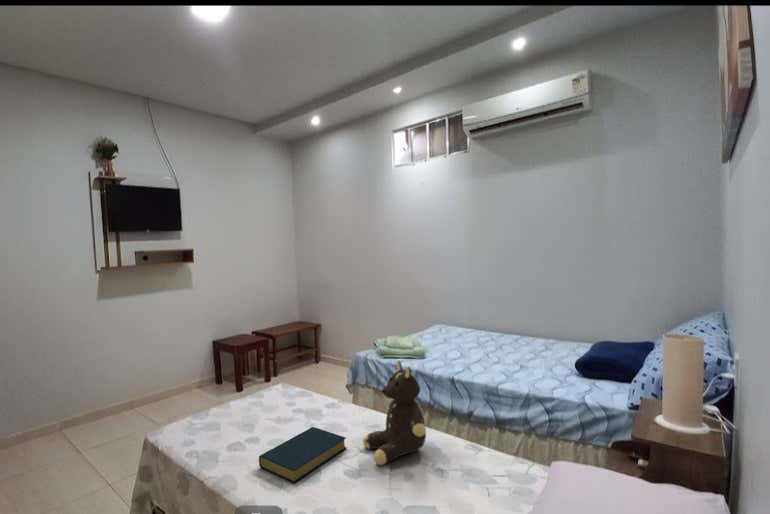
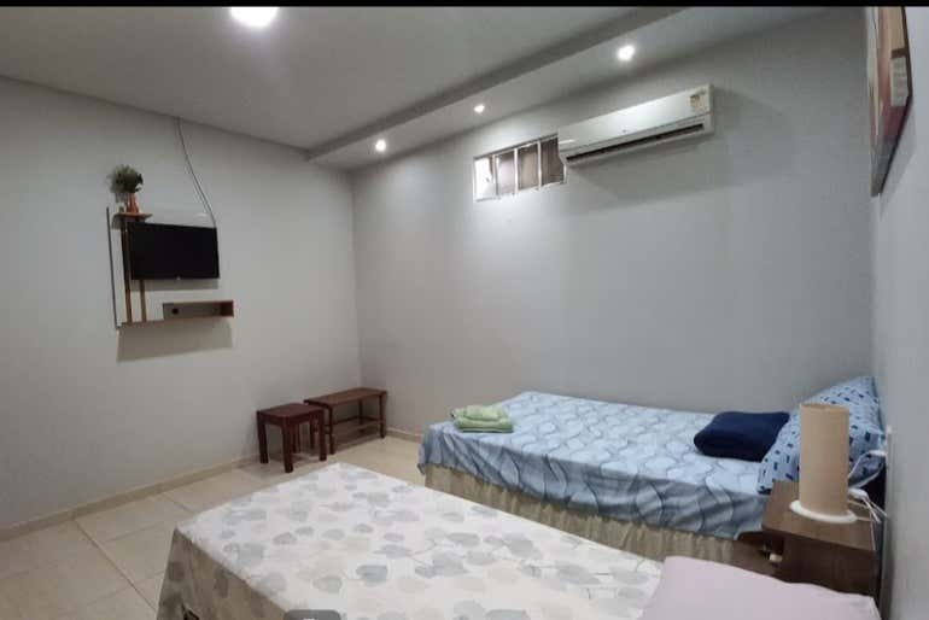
- hardback book [258,426,348,484]
- teddy bear [362,360,427,466]
